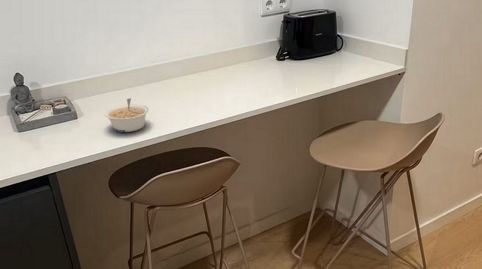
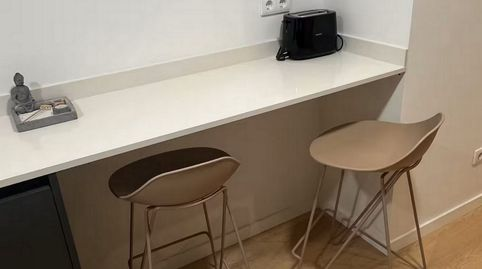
- legume [103,97,150,133]
